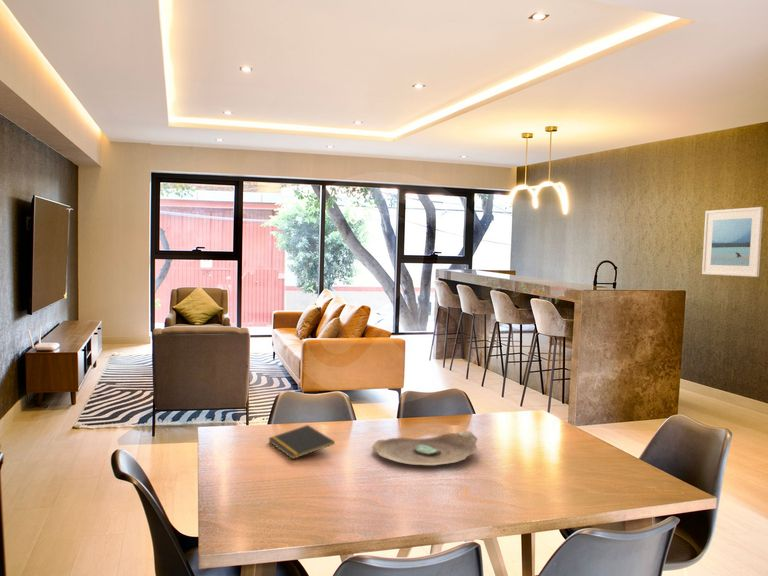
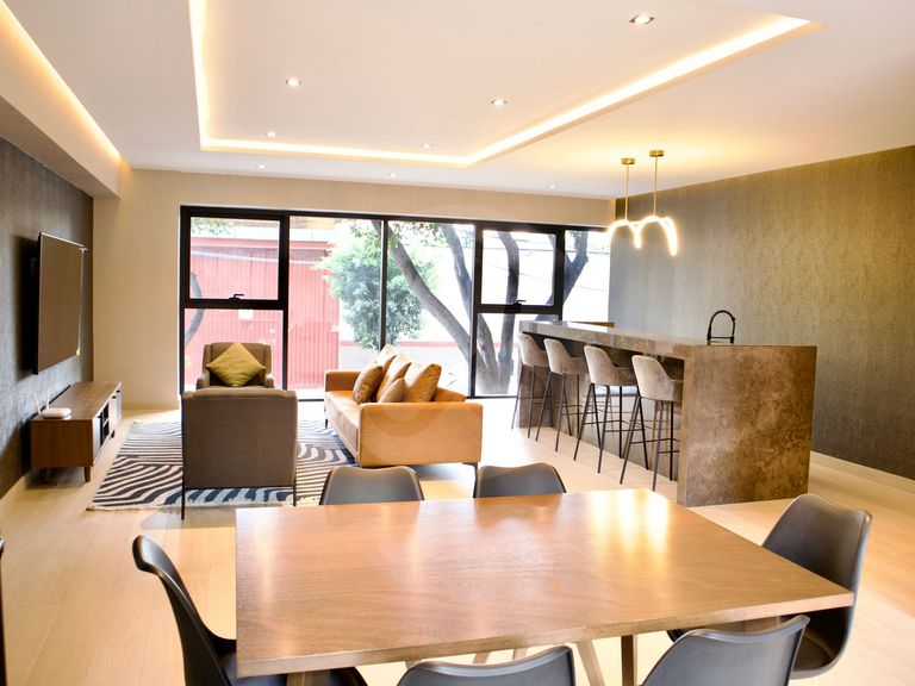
- notepad [267,424,336,460]
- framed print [701,206,764,278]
- decorative bowl [371,430,478,466]
